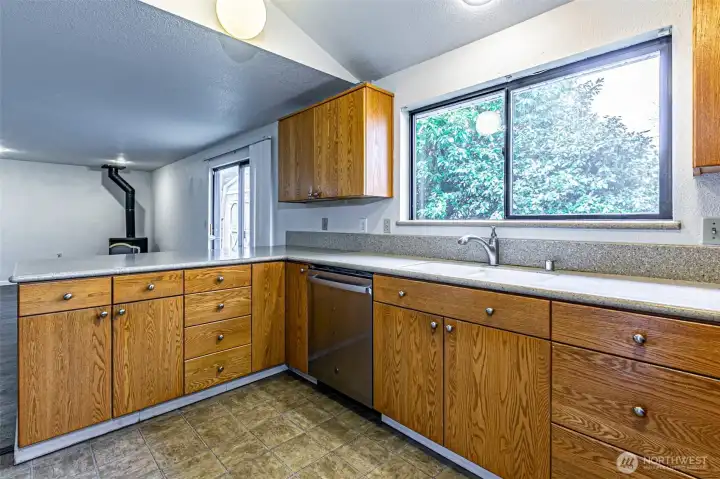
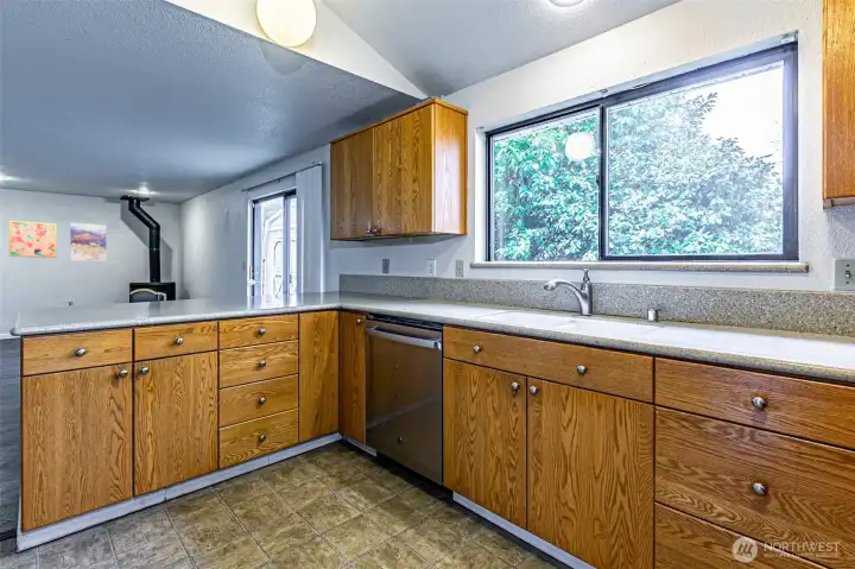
+ wall art [69,222,107,263]
+ wall art [8,220,58,259]
